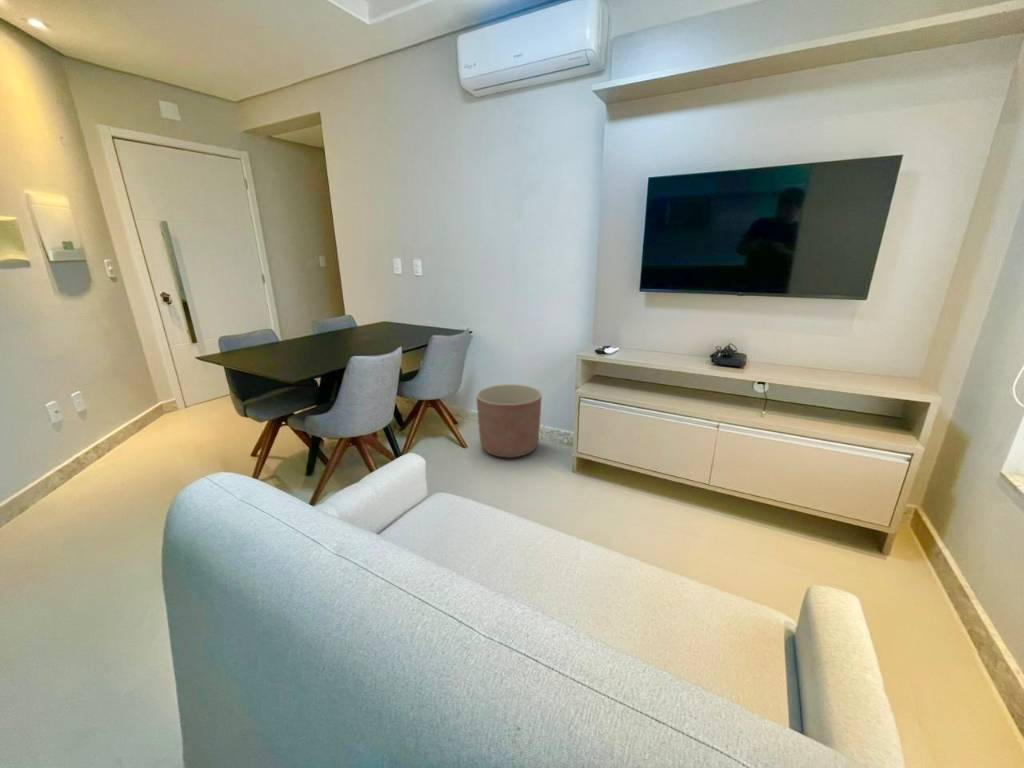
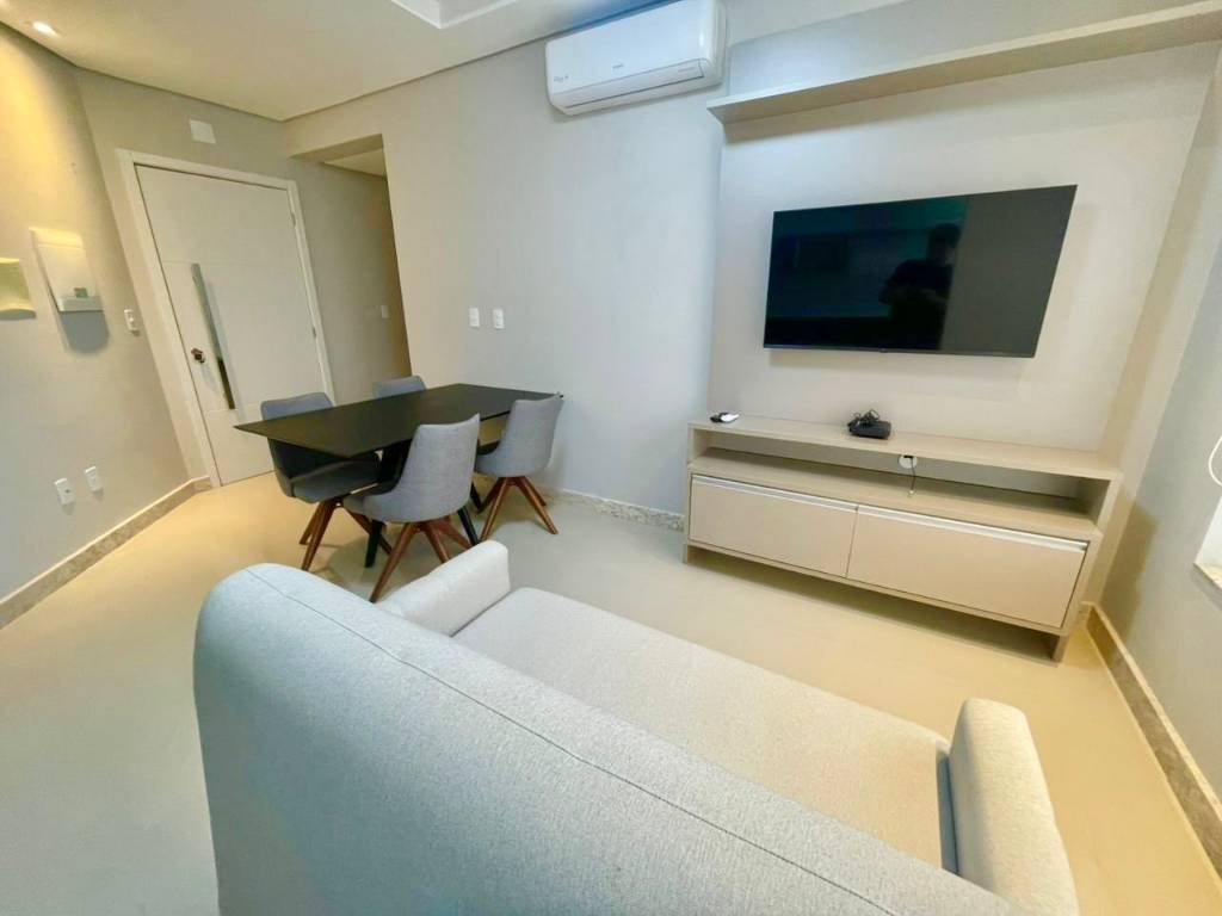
- planter [475,383,543,459]
